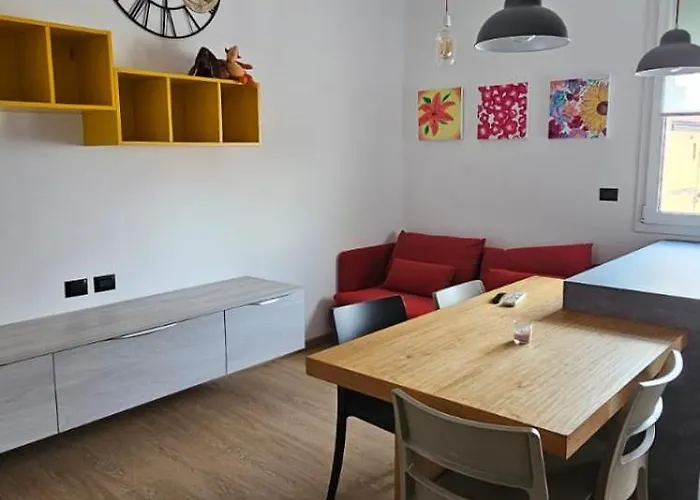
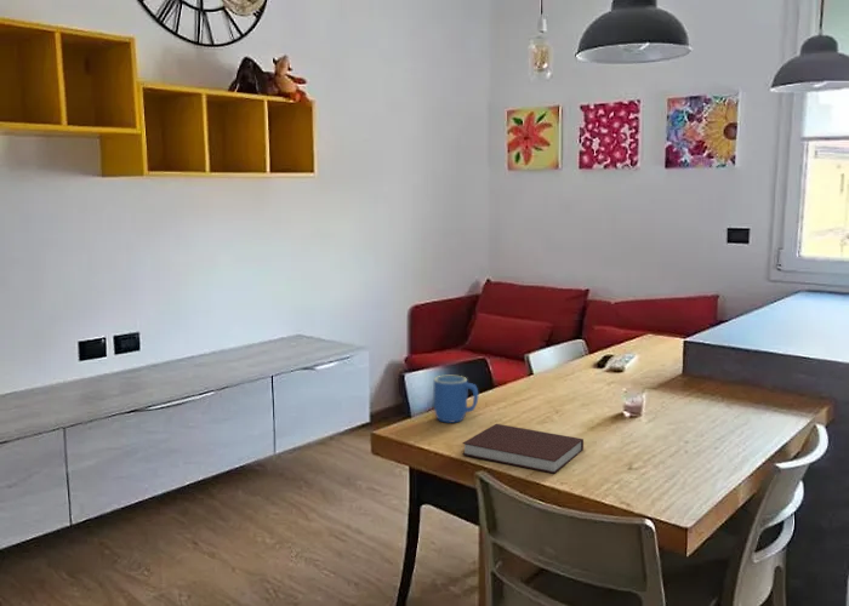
+ mug [433,375,479,424]
+ notebook [461,423,585,474]
